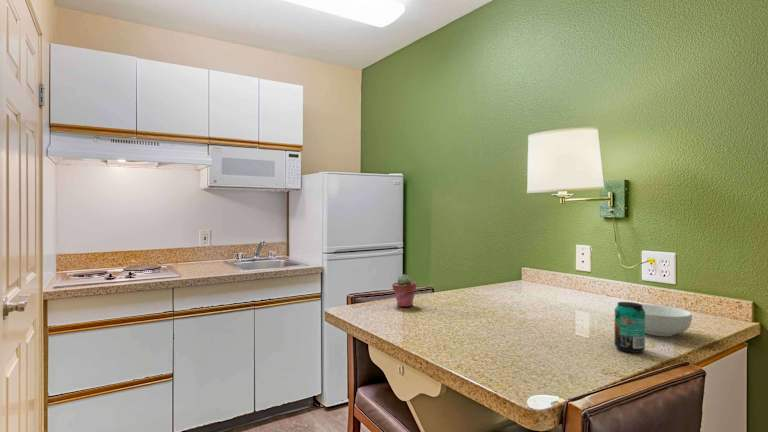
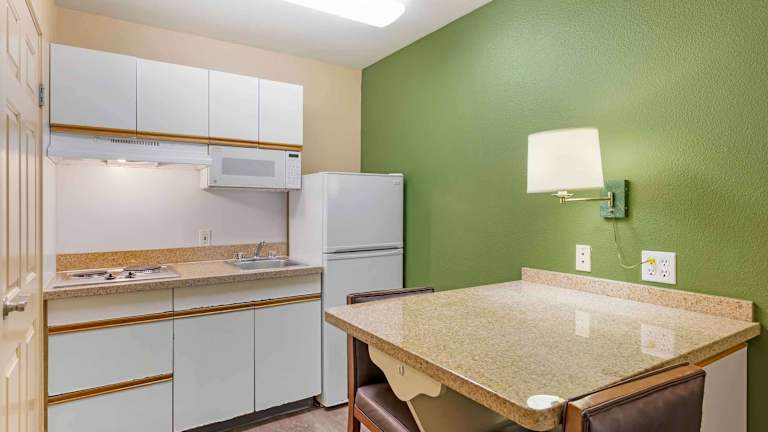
- potted succulent [391,273,417,308]
- beverage can [614,301,646,354]
- cereal bowl [641,303,693,337]
